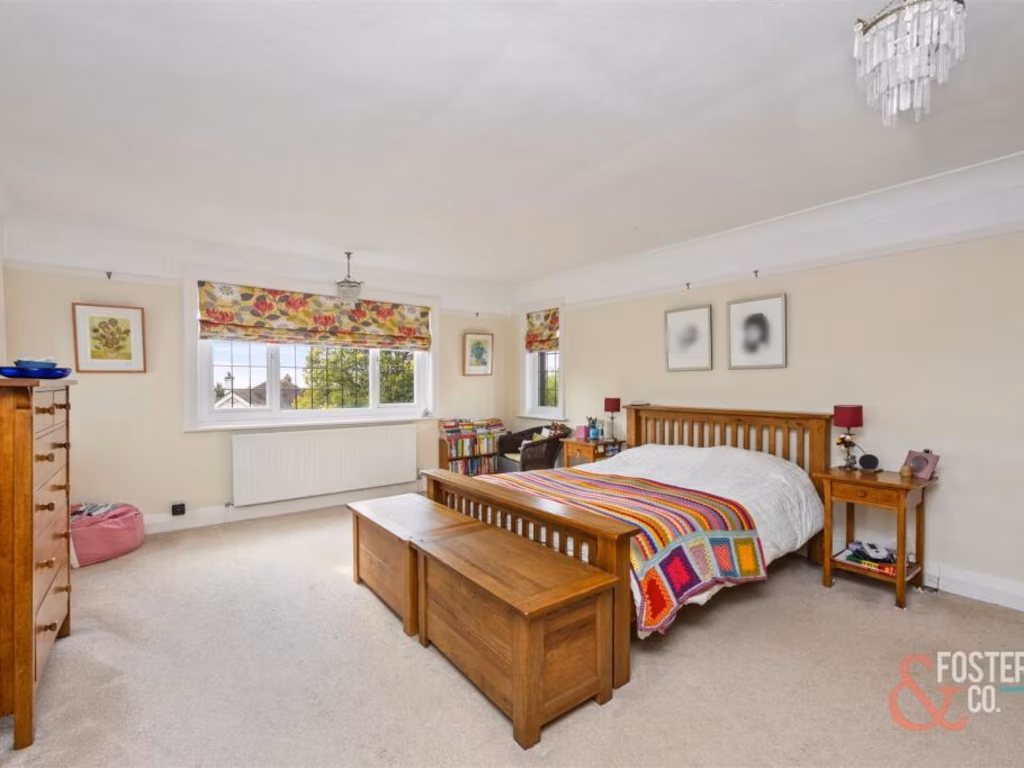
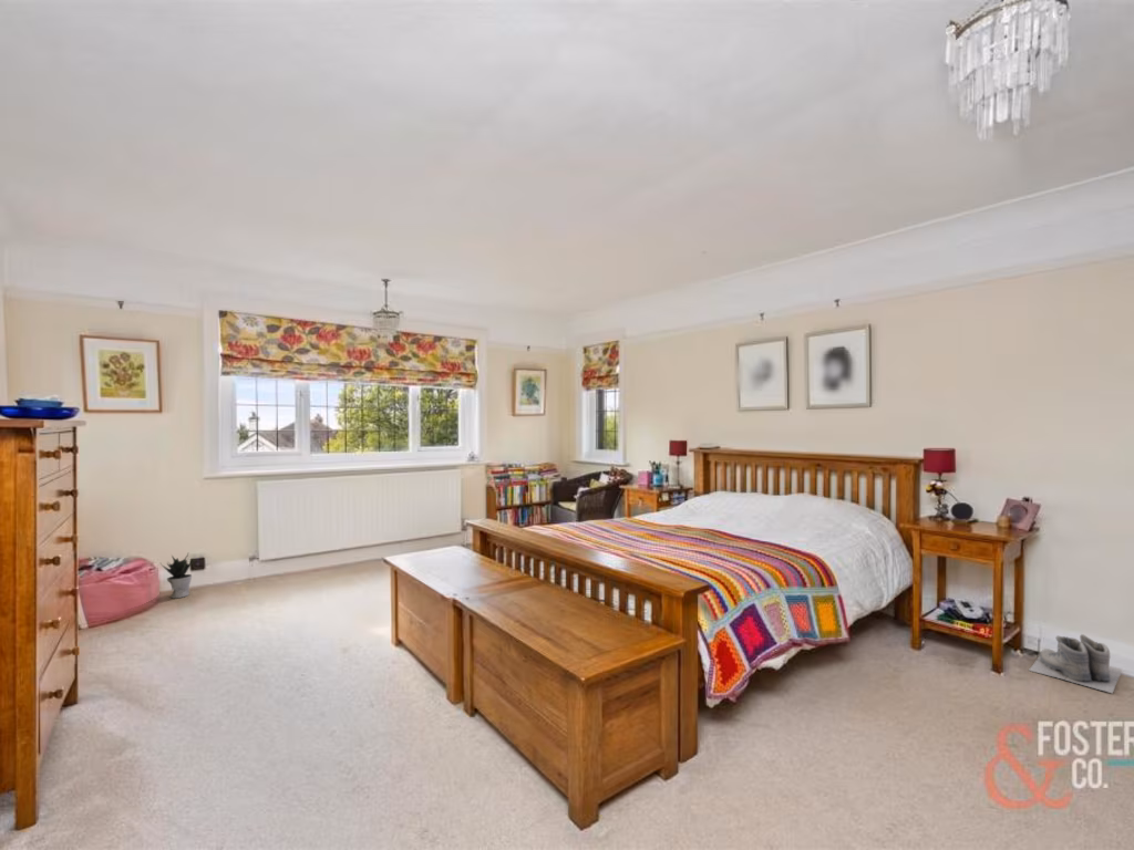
+ boots [1028,633,1123,694]
+ potted plant [159,551,195,599]
